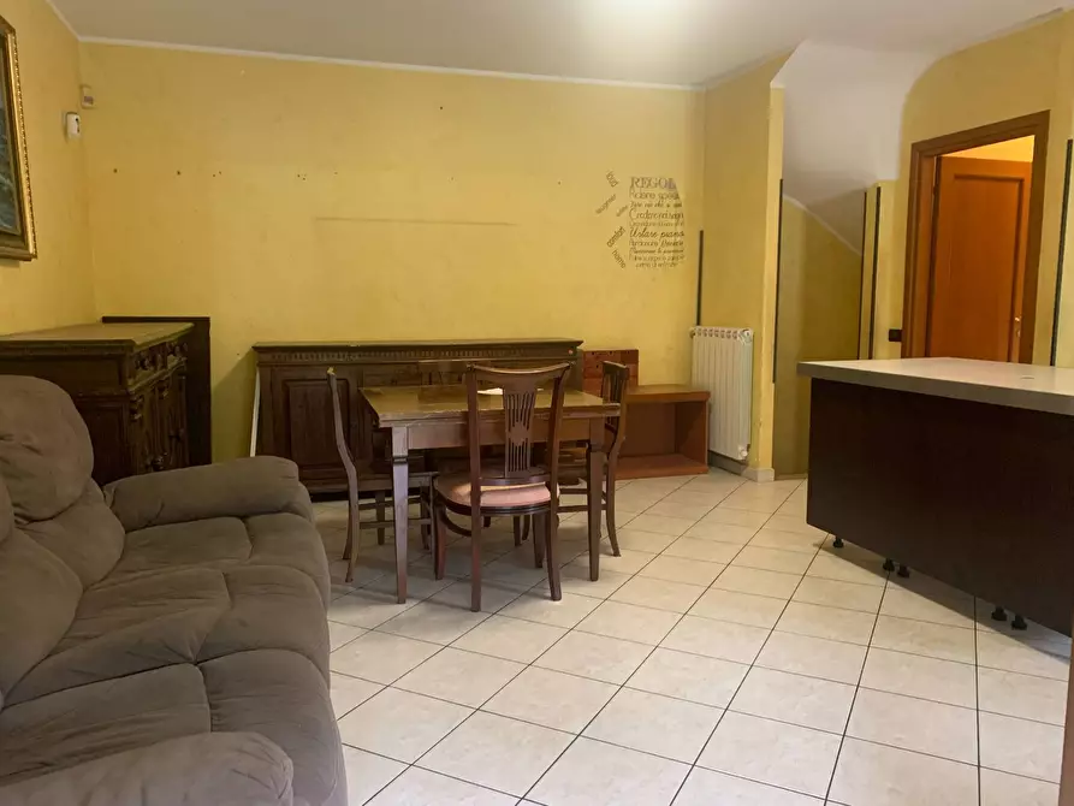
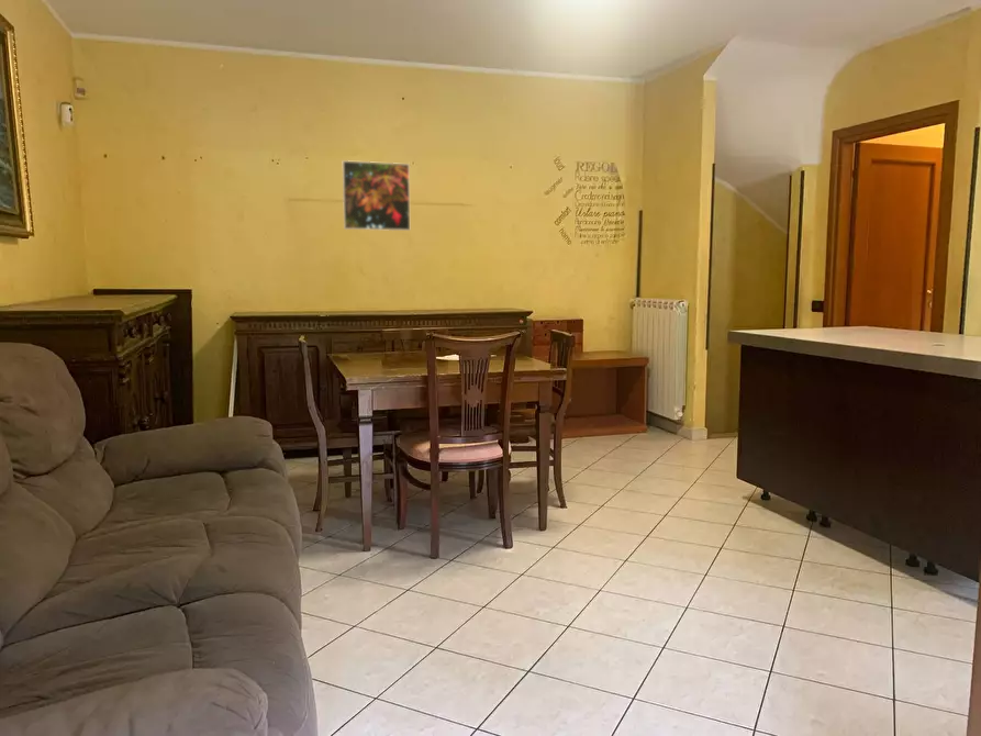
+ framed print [342,159,411,232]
